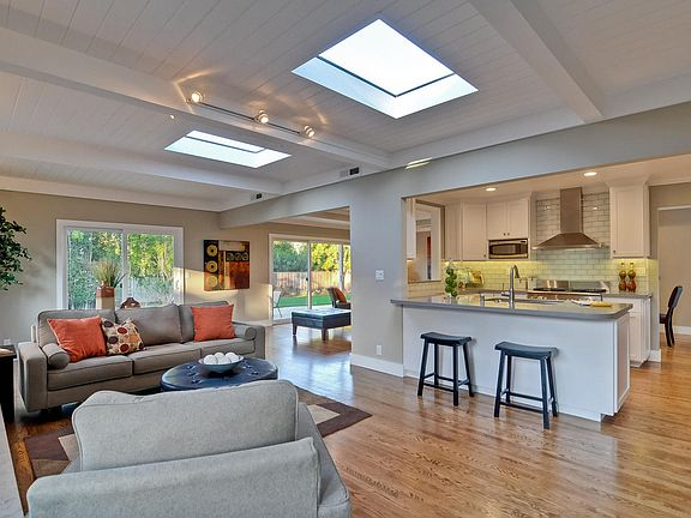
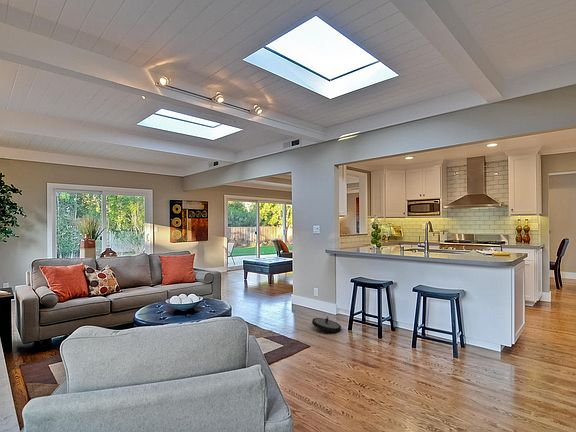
+ robot vacuum [311,316,342,334]
